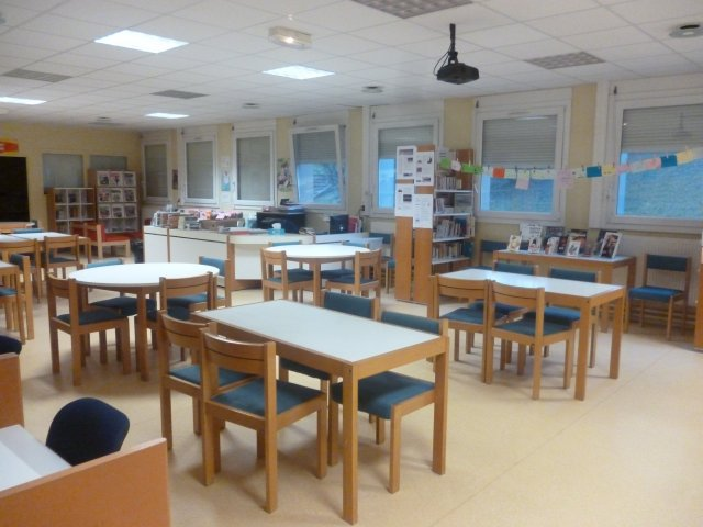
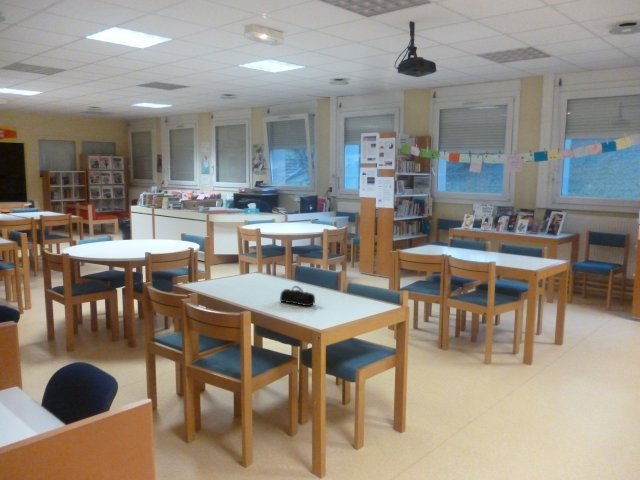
+ pencil case [279,285,316,307]
